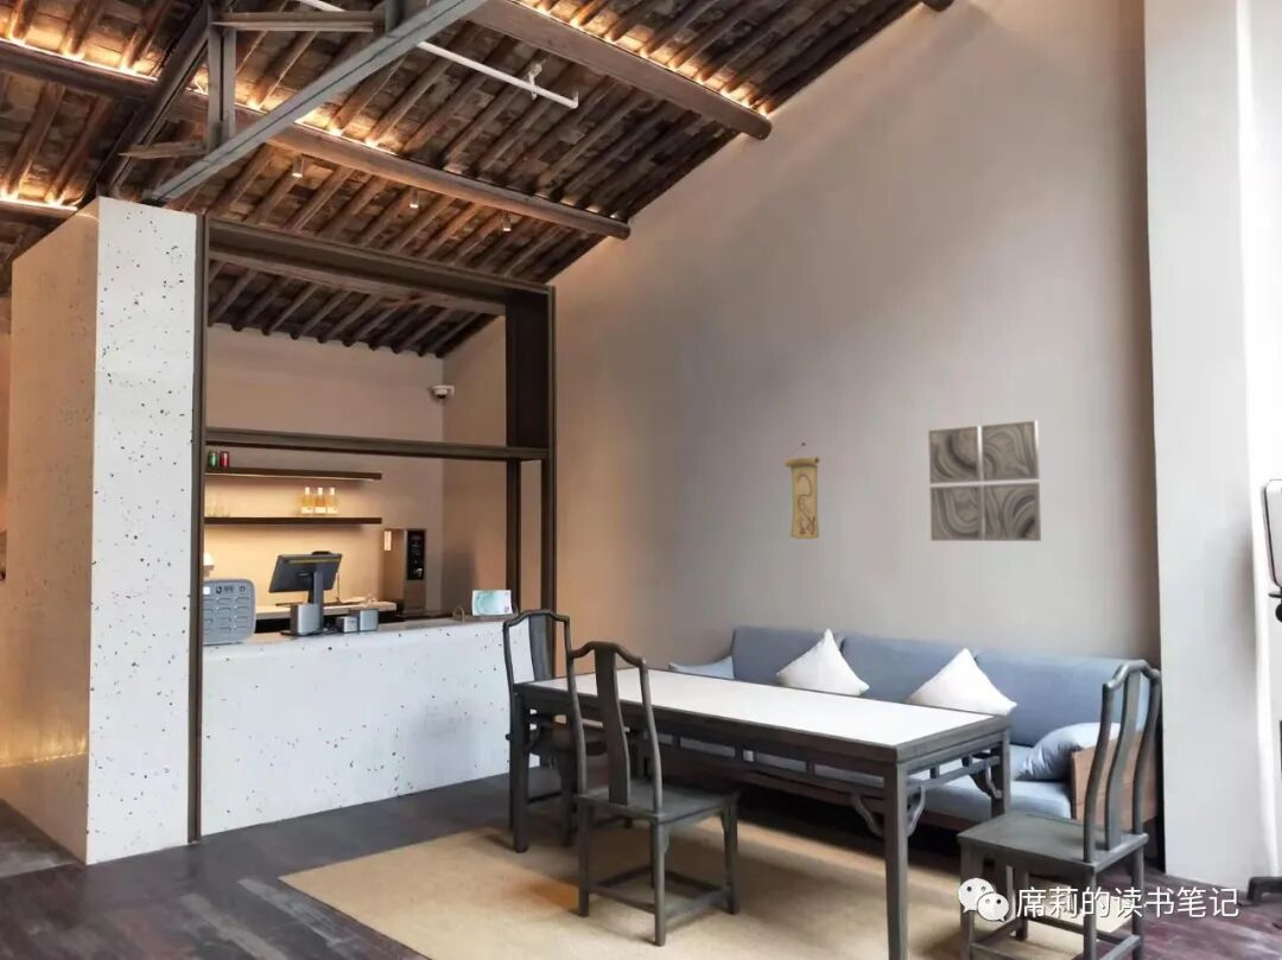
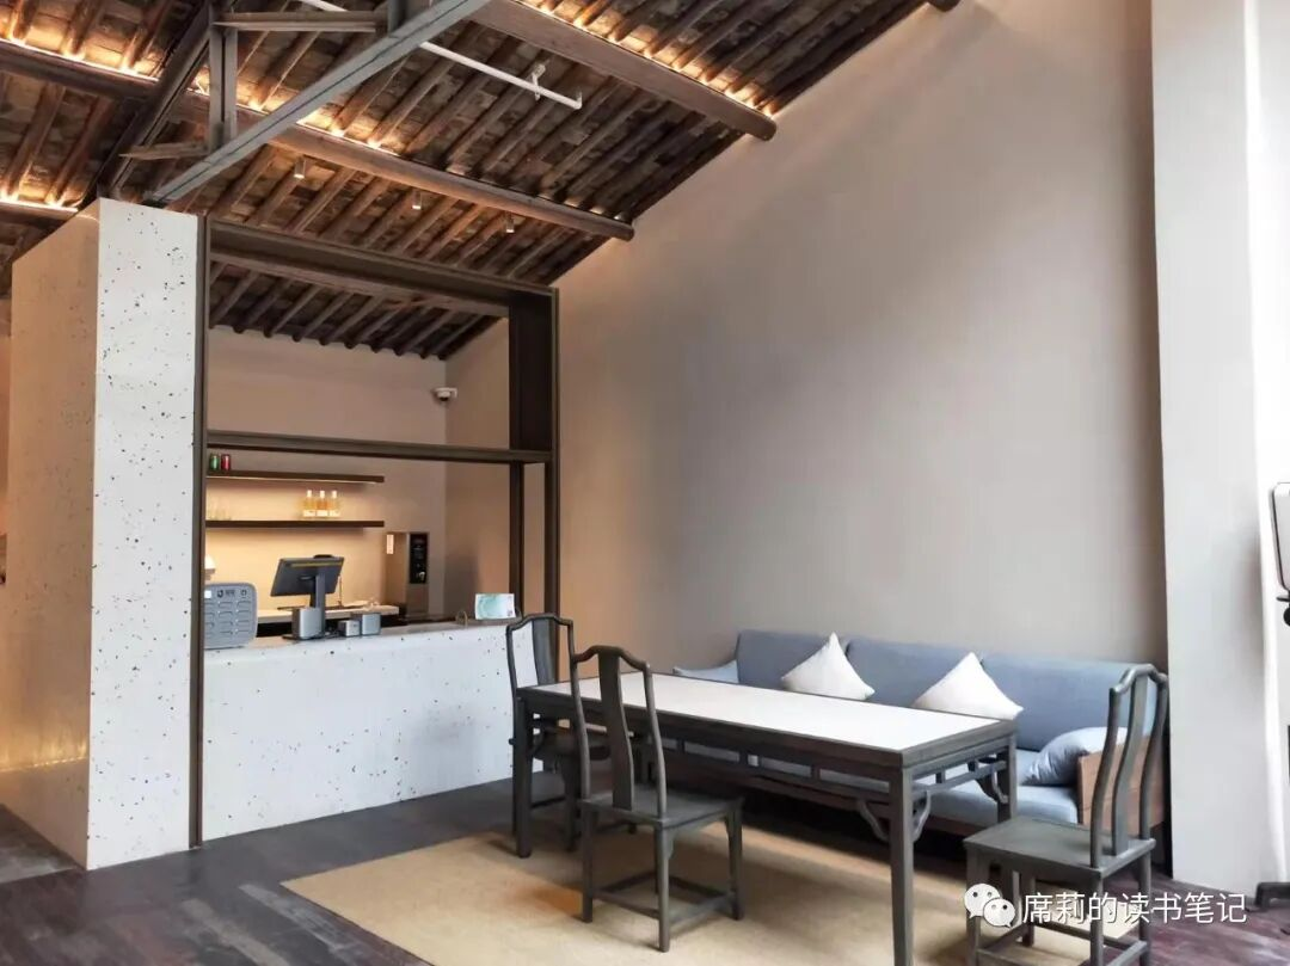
- wall scroll [783,441,821,540]
- wall art [927,419,1042,542]
